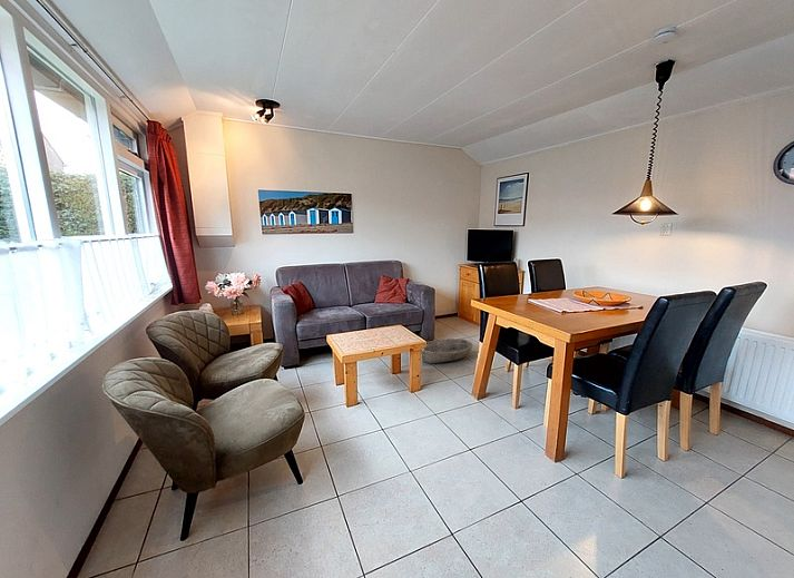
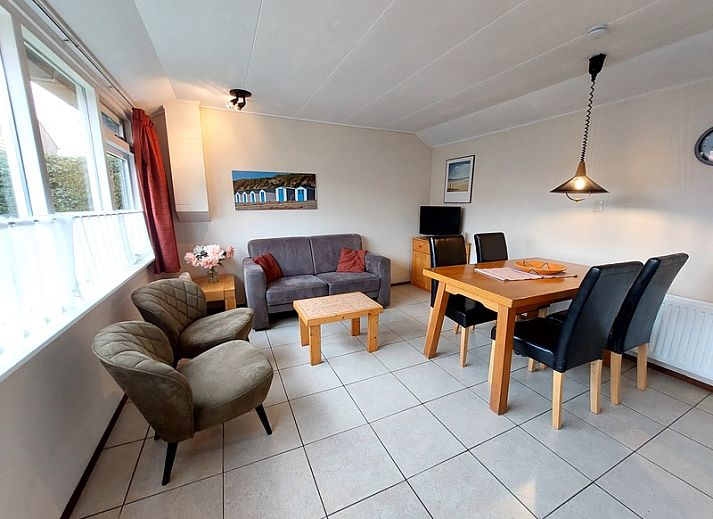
- basket [421,337,474,364]
